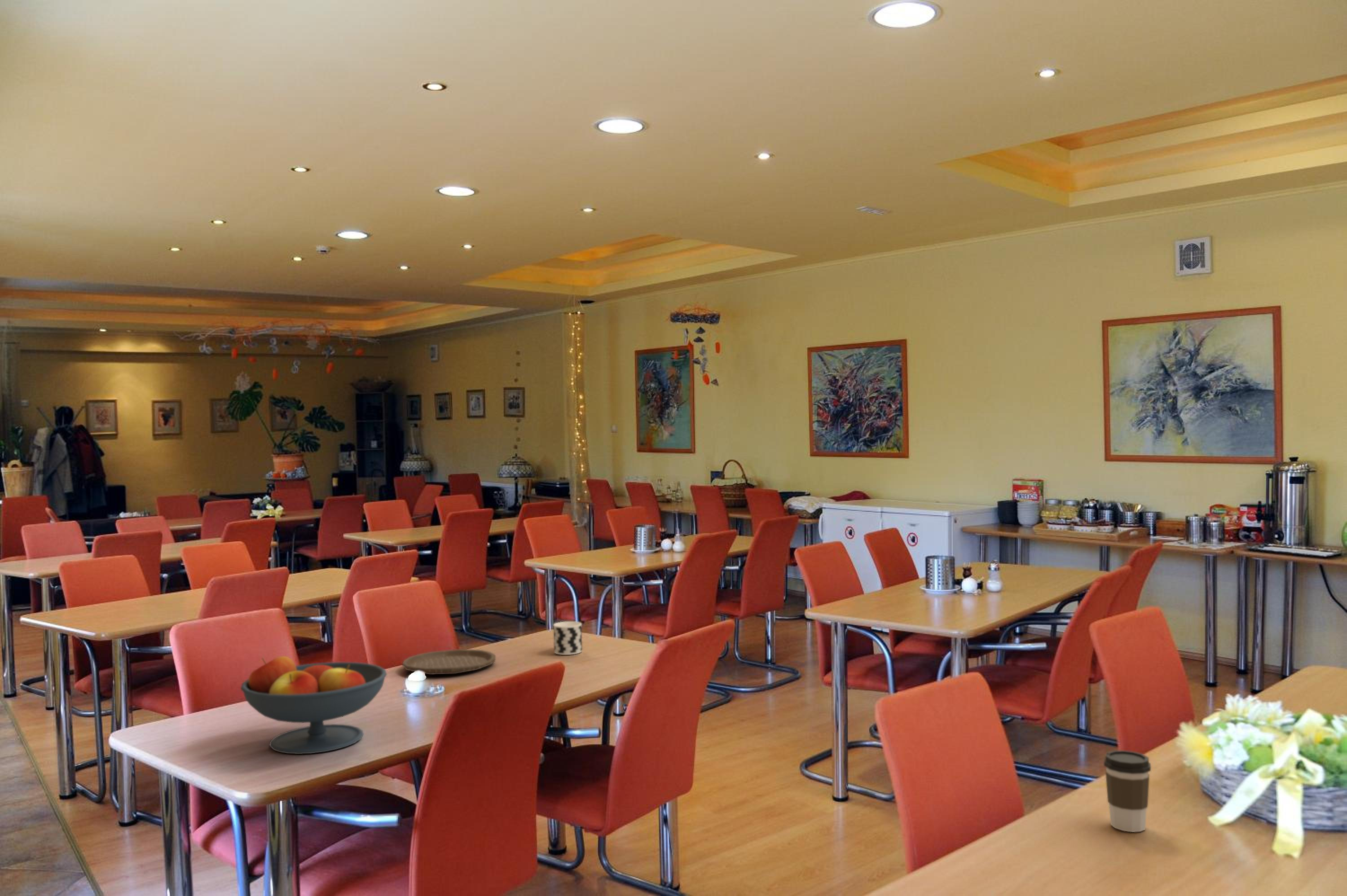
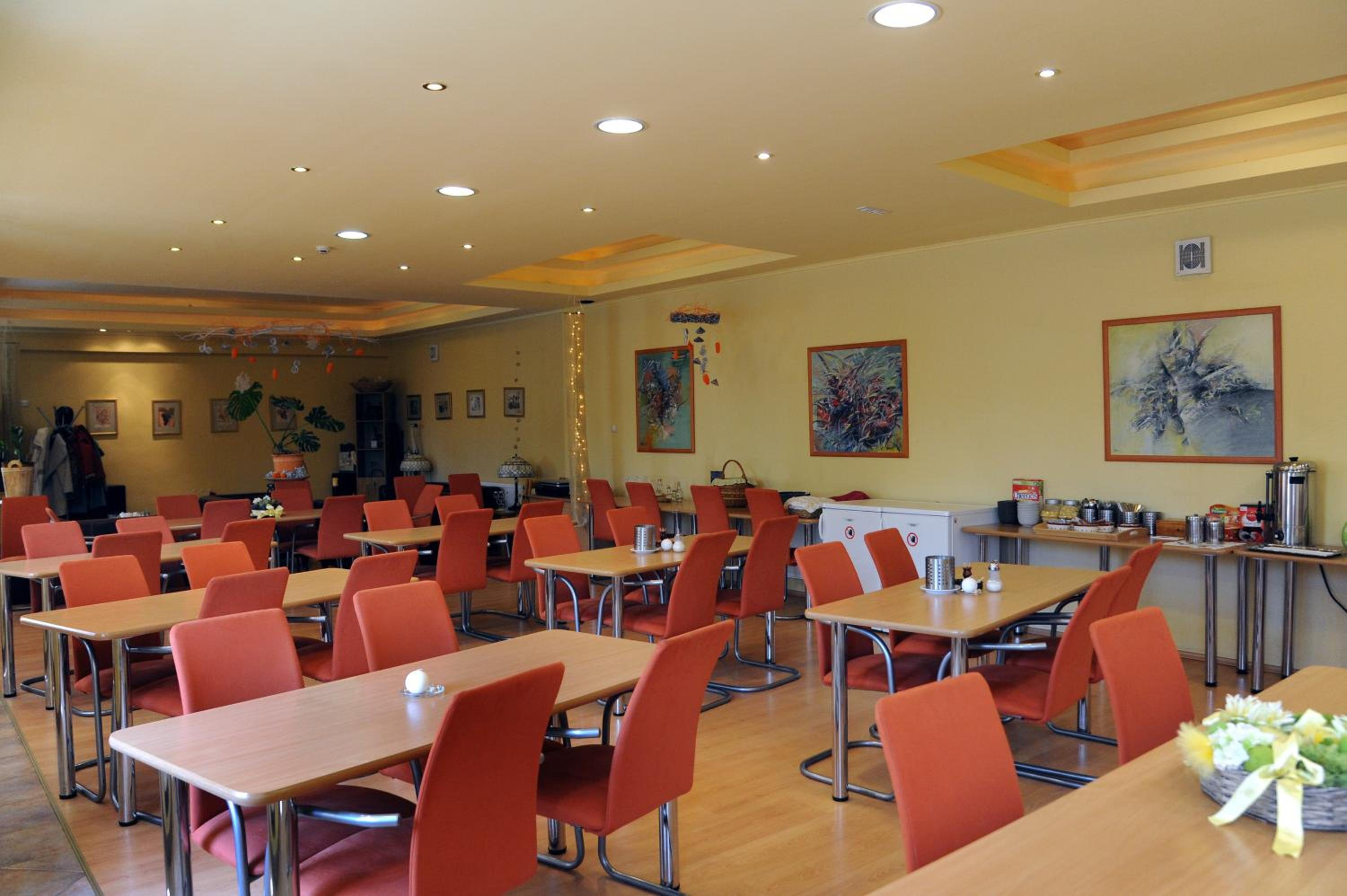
- plate [401,649,496,675]
- coffee cup [1103,750,1151,833]
- cup [553,621,583,655]
- fruit bowl [240,656,387,755]
